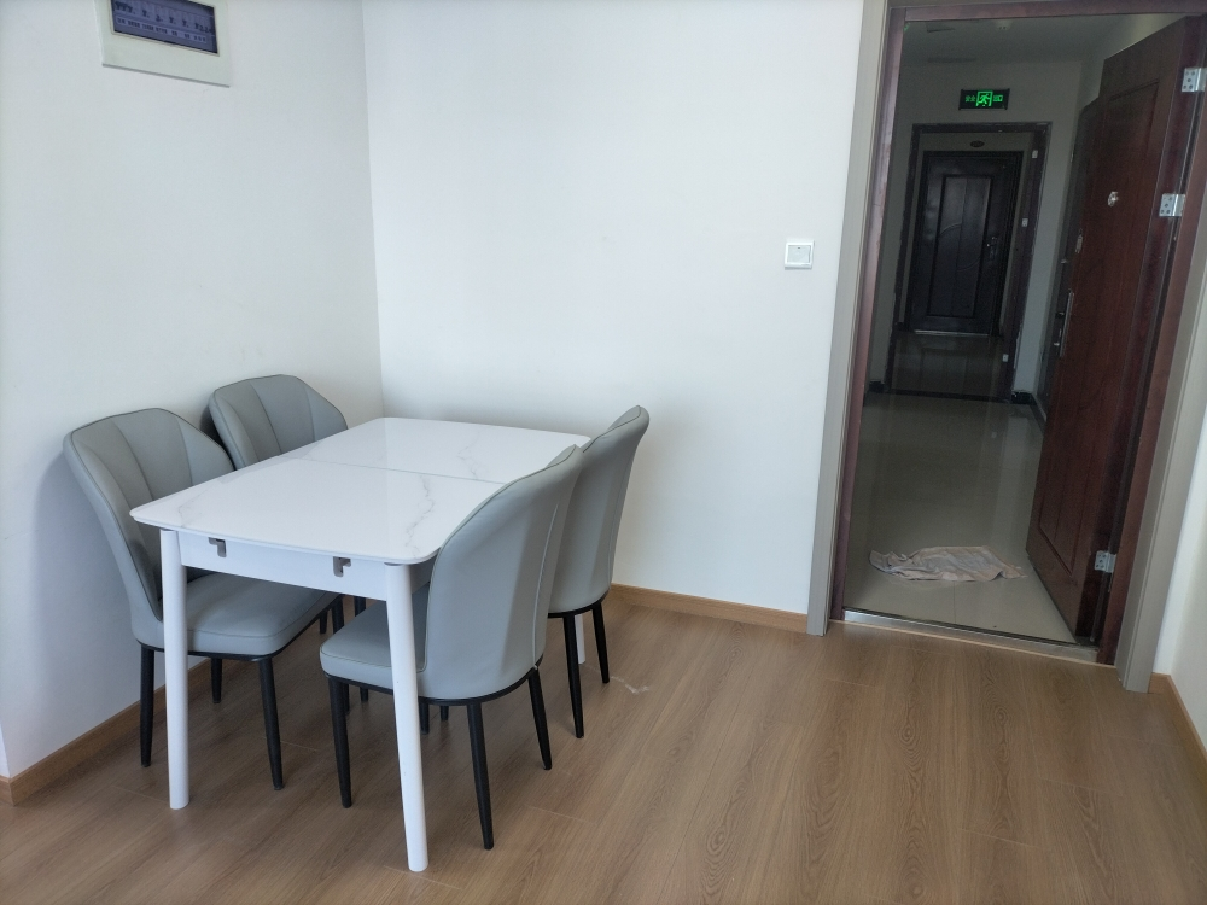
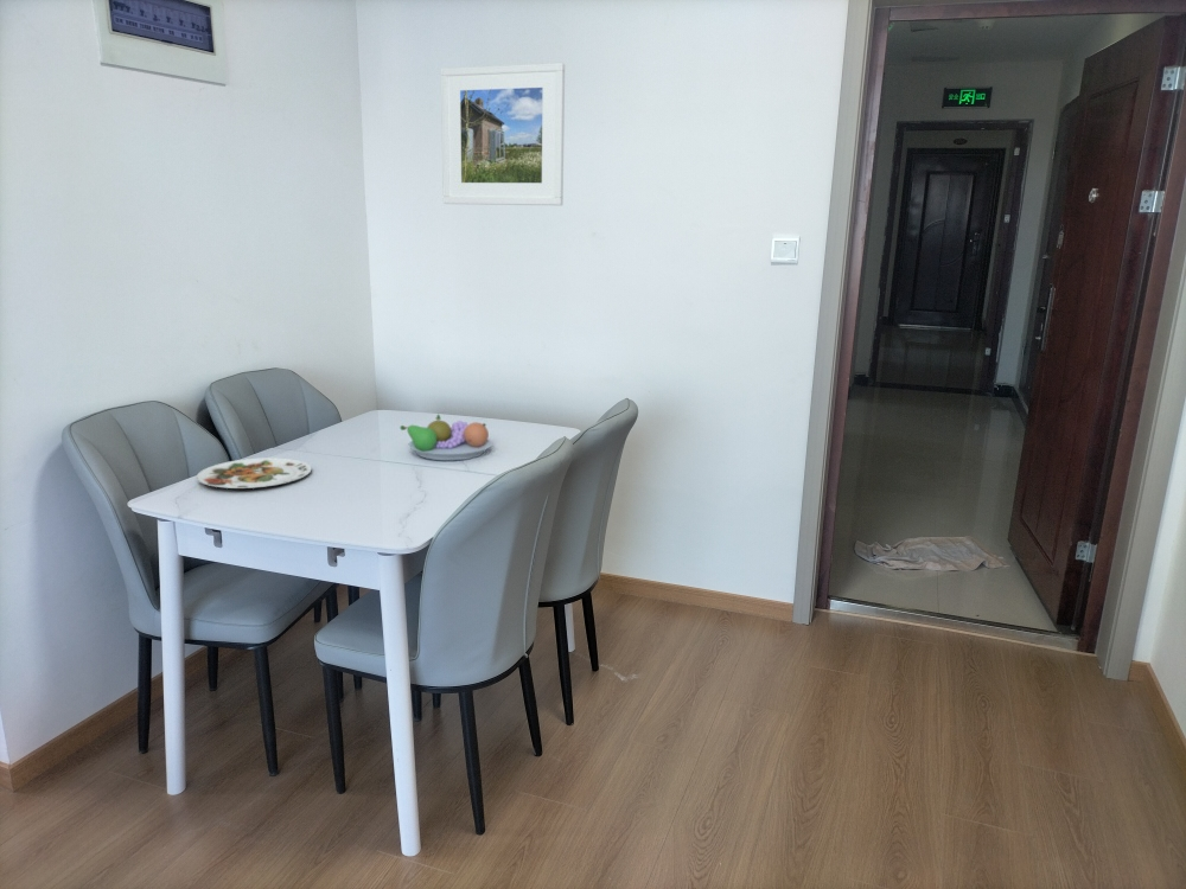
+ fruit bowl [400,412,493,461]
+ plate [196,456,313,490]
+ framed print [440,62,566,206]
